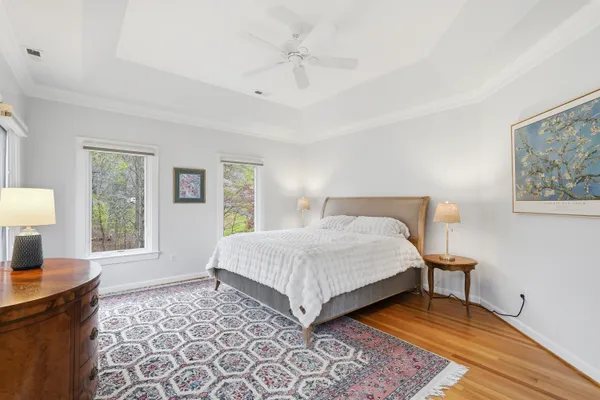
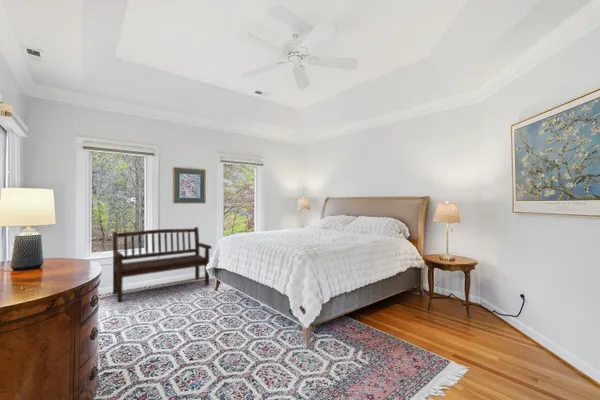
+ bench [112,226,213,303]
